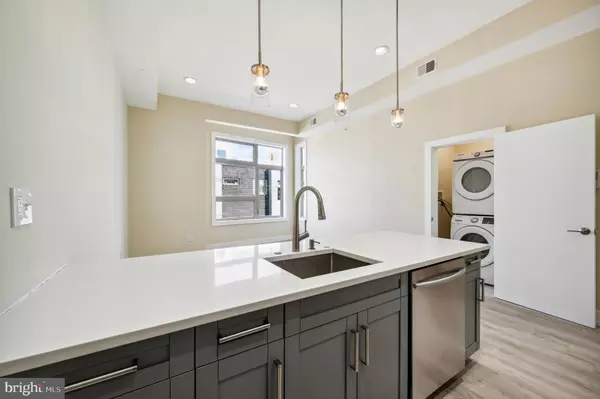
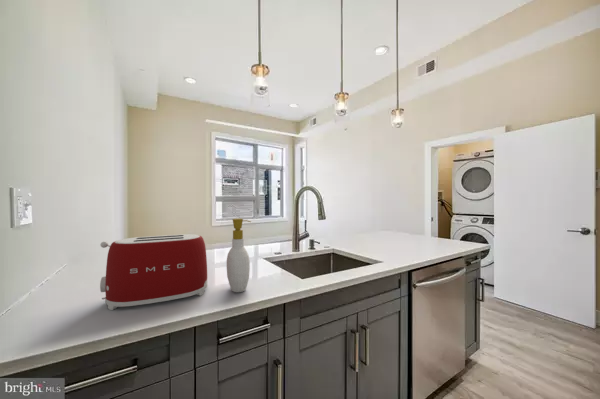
+ toaster [99,233,209,311]
+ soap bottle [226,217,252,293]
